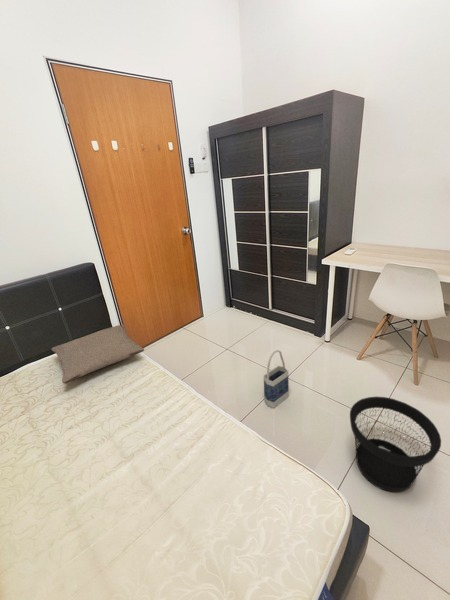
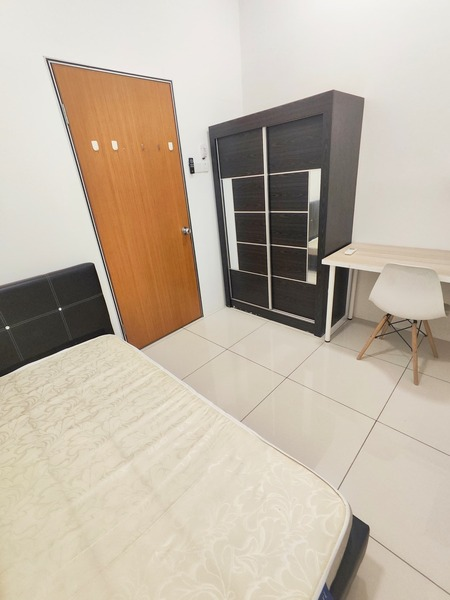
- wastebasket [349,396,442,493]
- pillow [50,324,145,384]
- bag [263,349,290,409]
